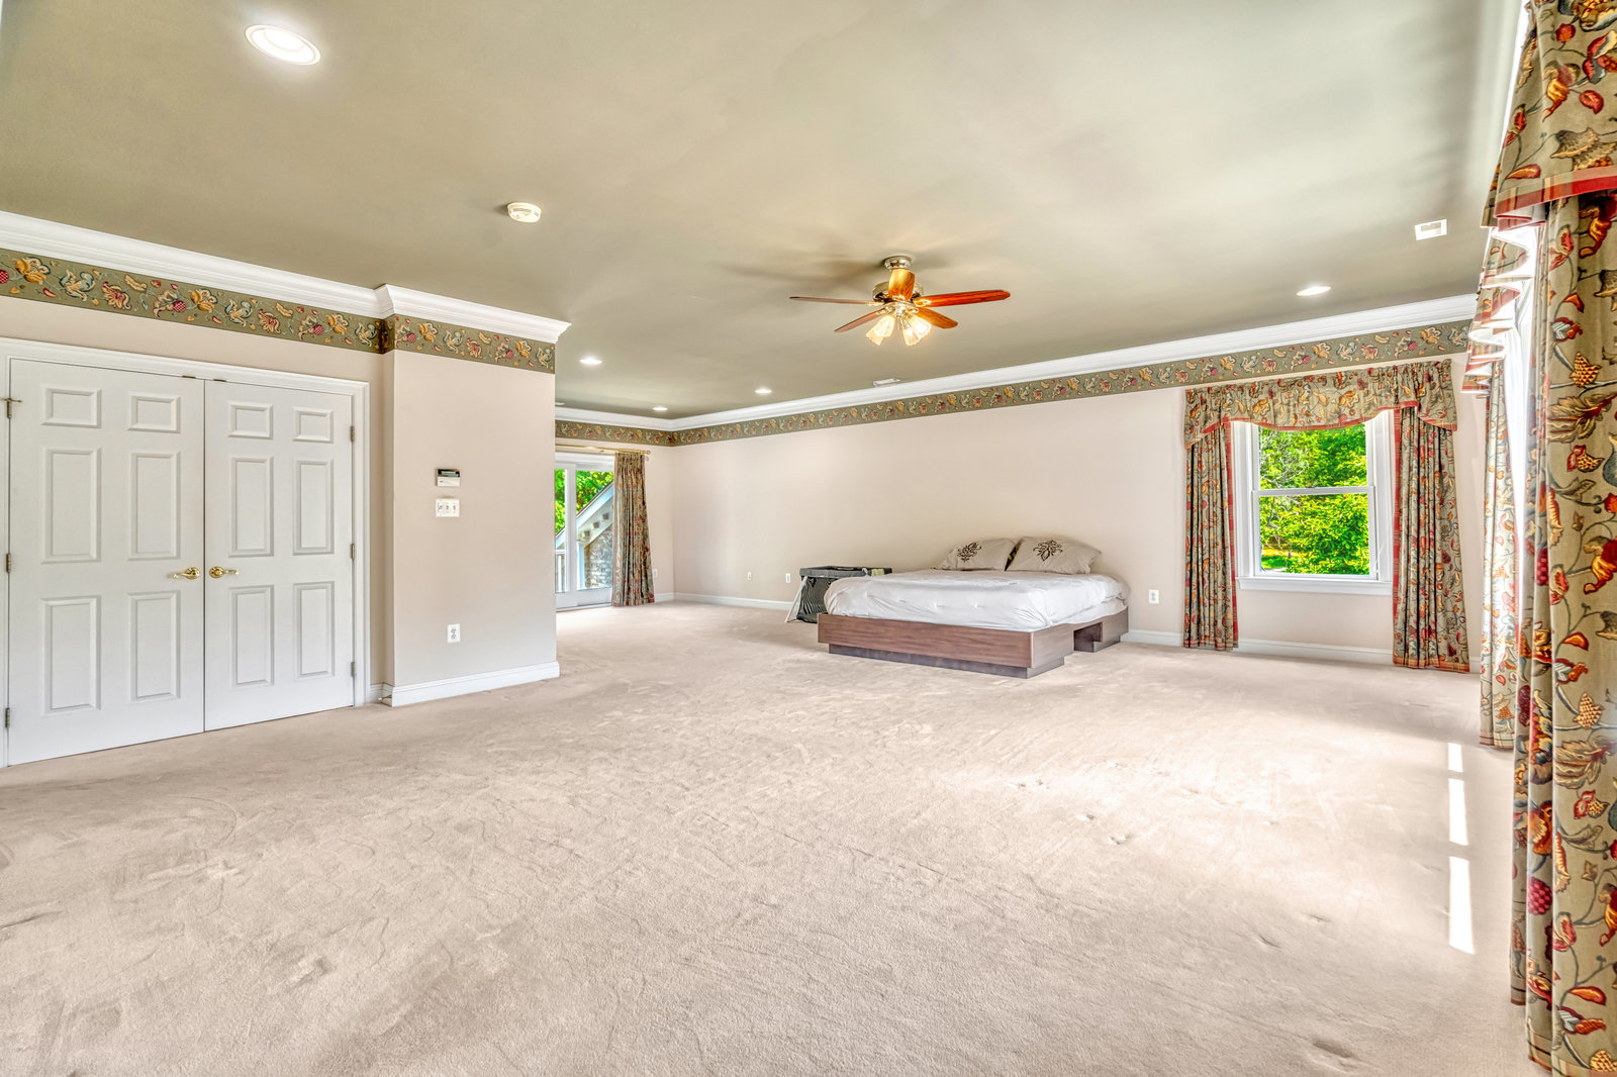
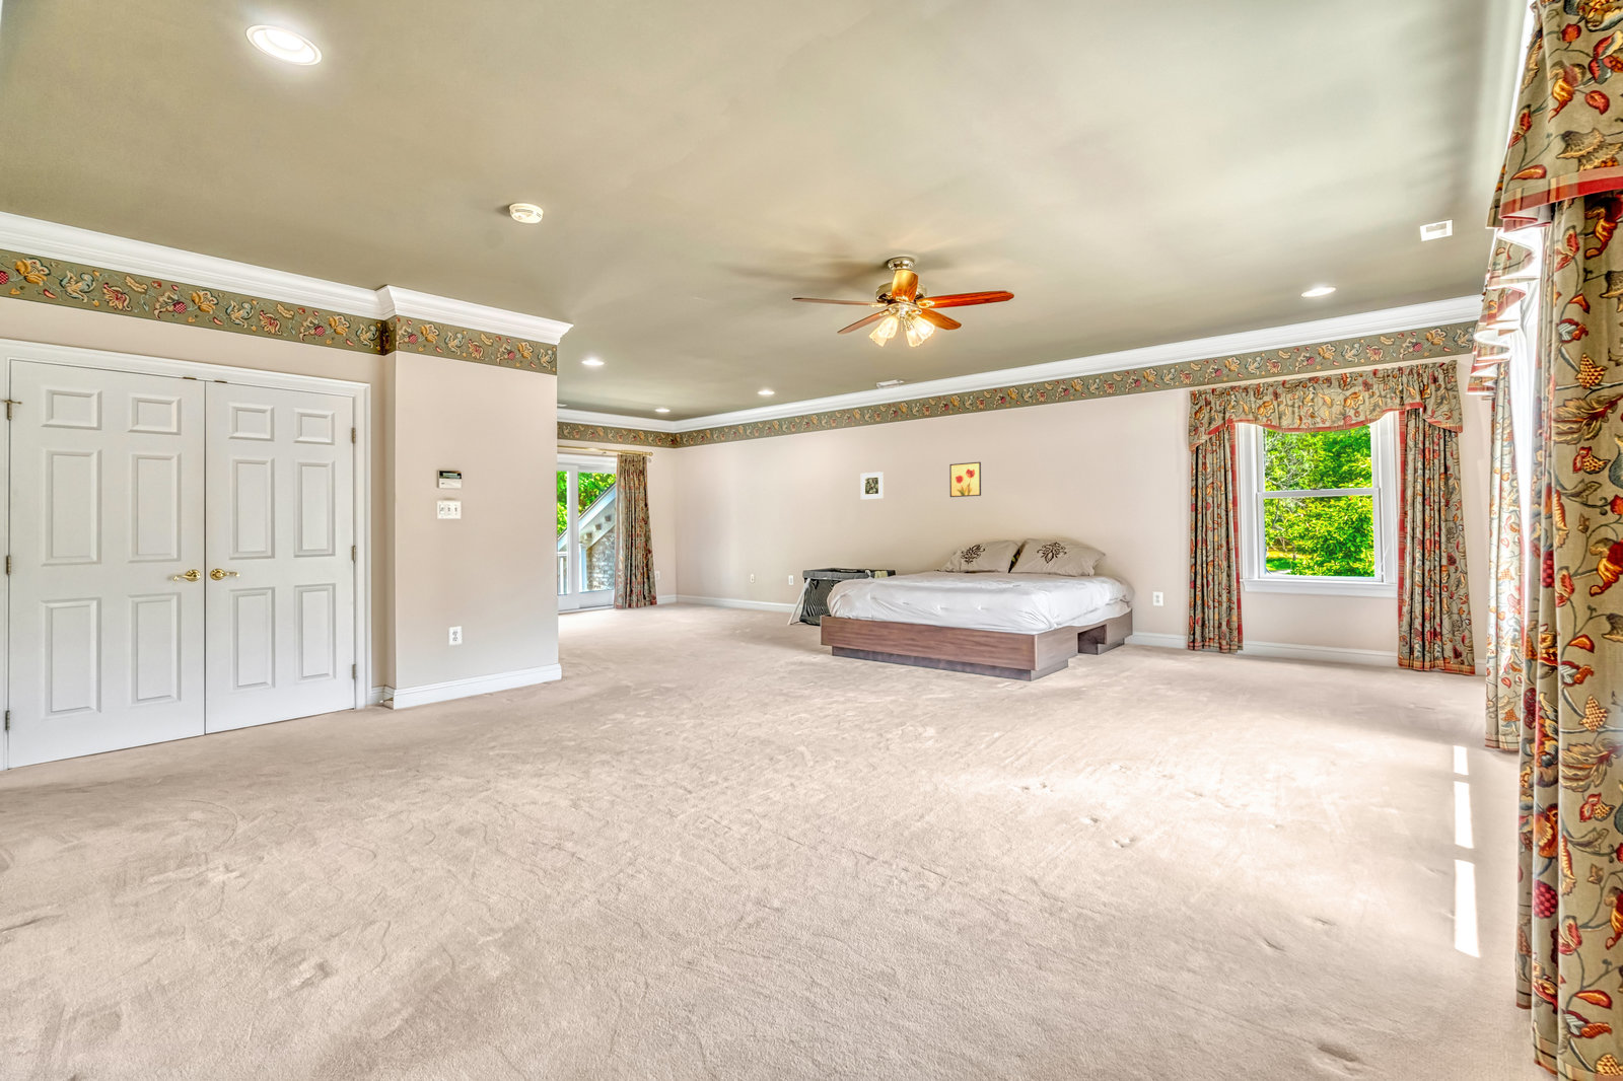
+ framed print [860,471,885,501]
+ wall art [948,461,982,498]
